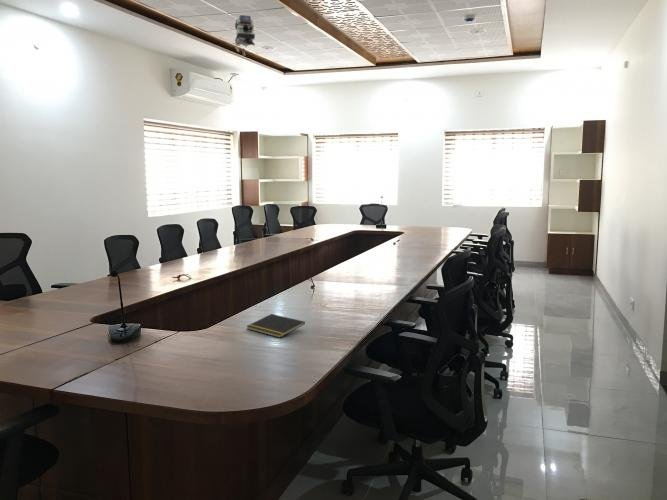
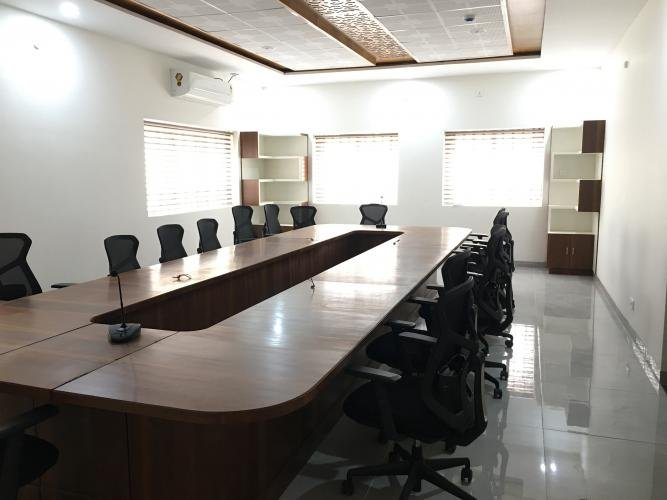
- camera [234,14,256,57]
- notepad [245,313,306,339]
